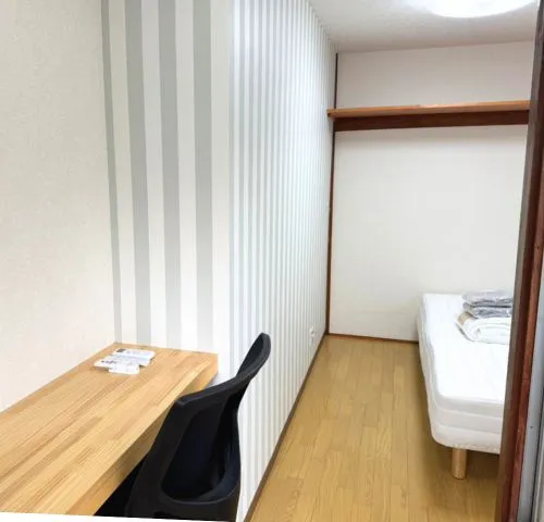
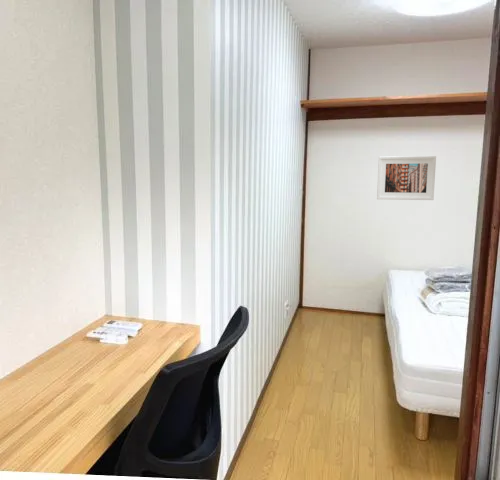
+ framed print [376,155,437,201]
